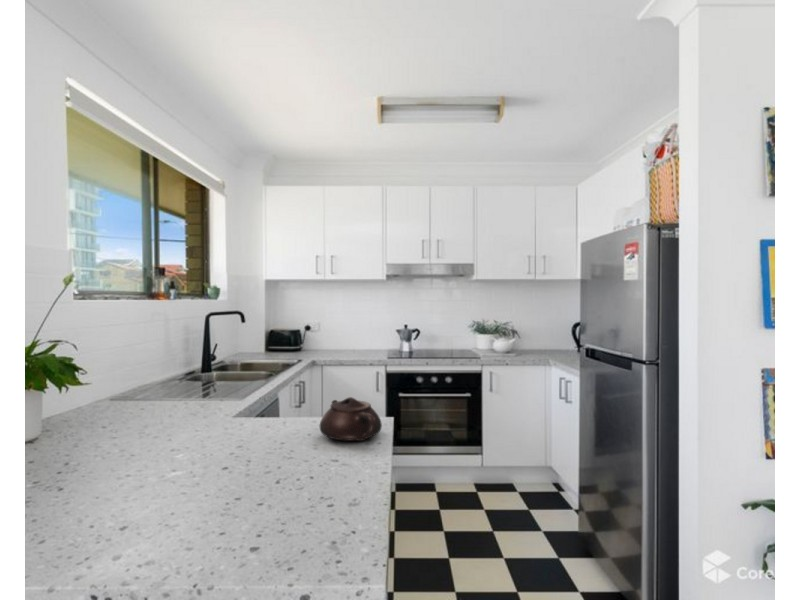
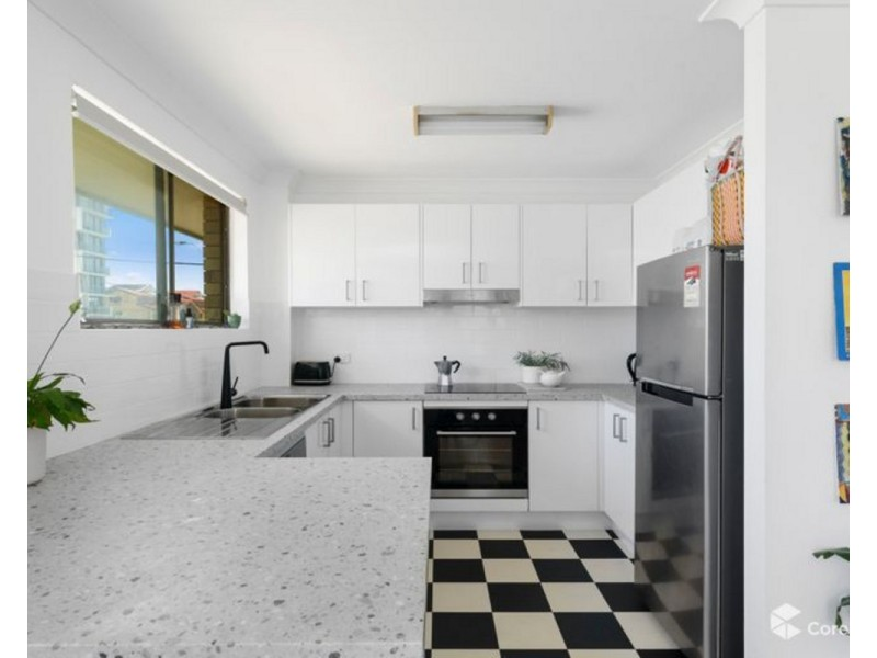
- teapot [319,396,383,442]
